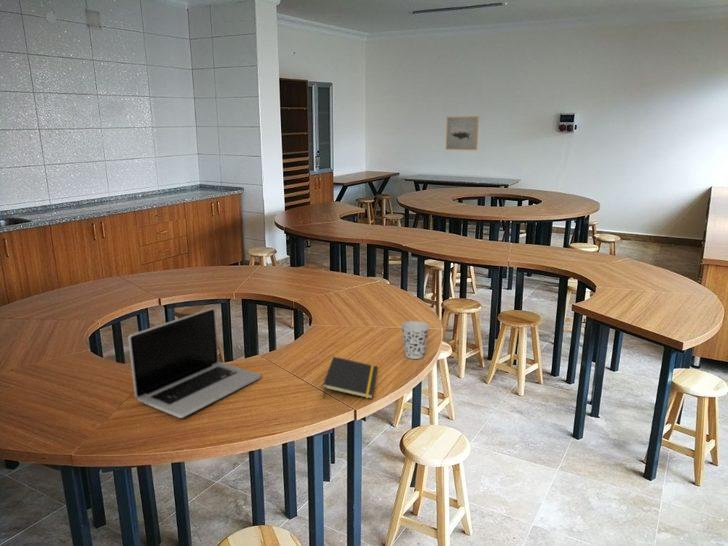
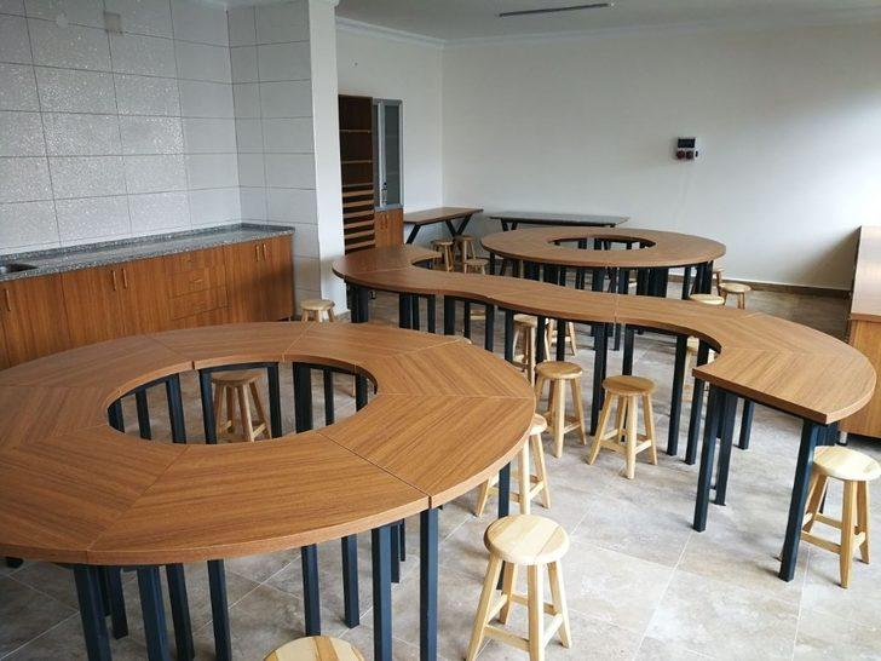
- laptop [127,307,262,419]
- wall art [445,115,480,151]
- notepad [321,356,378,400]
- cup [400,320,430,360]
